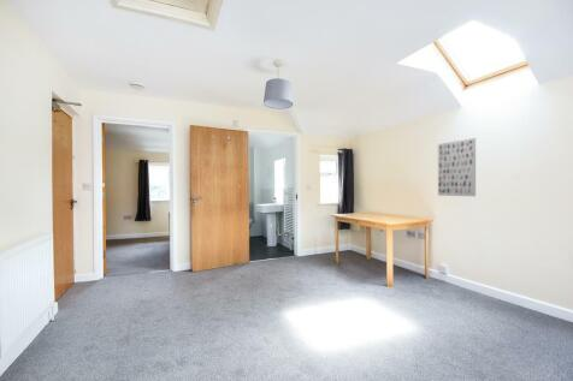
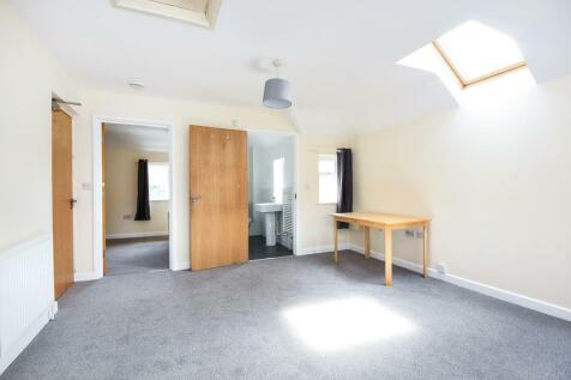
- wall art [437,137,477,197]
